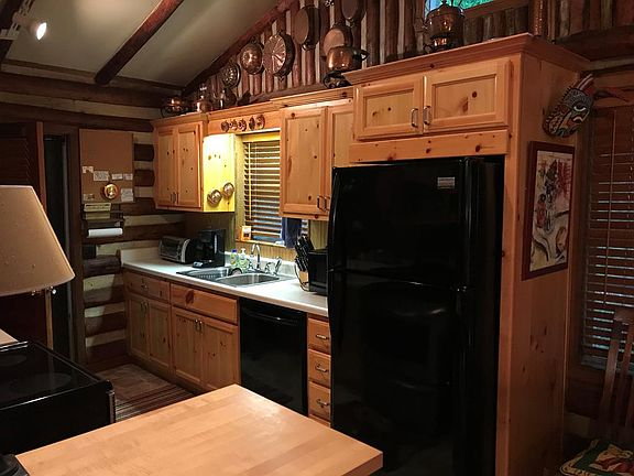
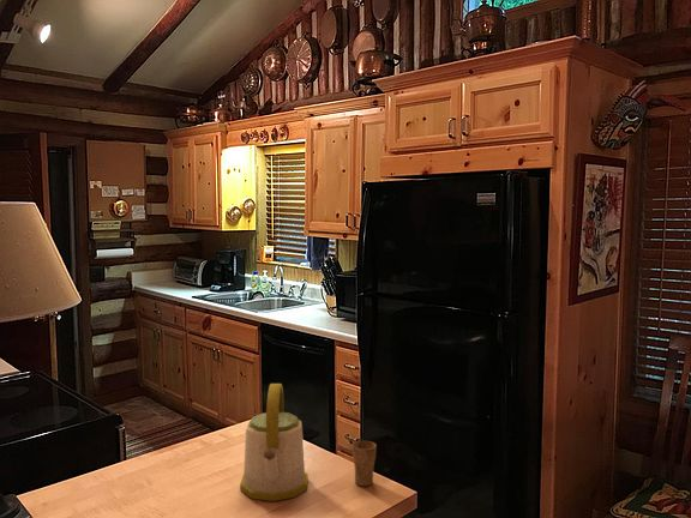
+ cup [351,435,378,487]
+ kettle [239,383,310,502]
